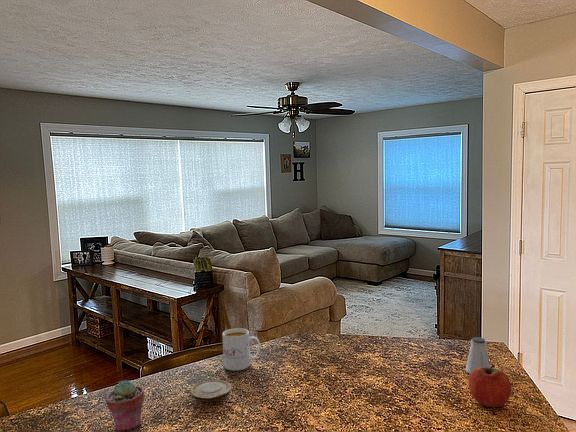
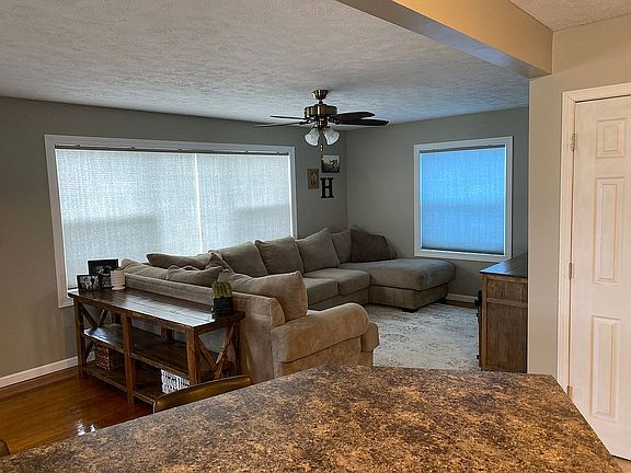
- apple [467,364,512,408]
- mug [221,327,261,372]
- wood slice [190,379,232,402]
- potted succulent [105,379,145,432]
- saltshaker [465,336,491,374]
